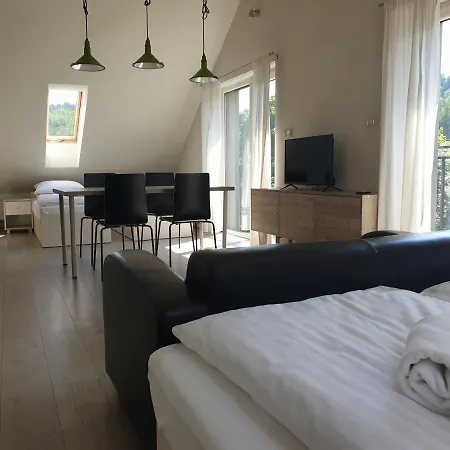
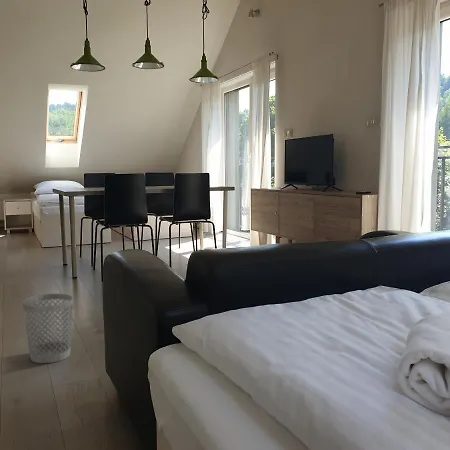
+ wastebasket [22,293,74,364]
